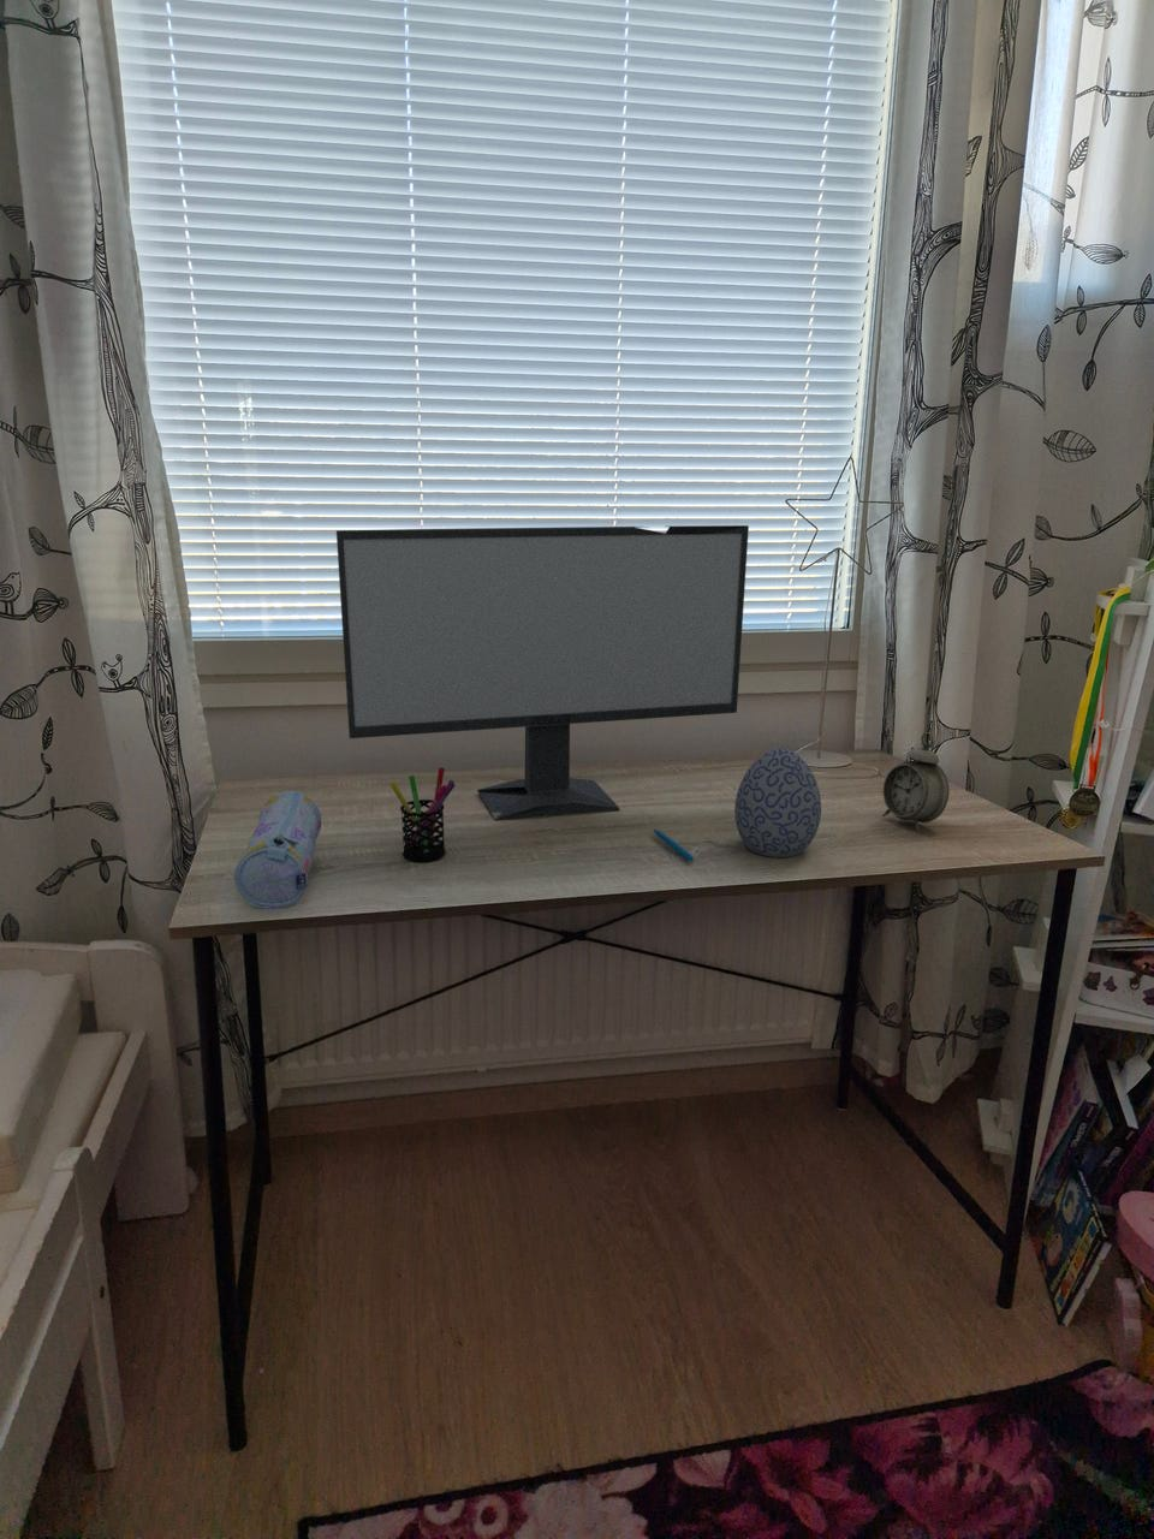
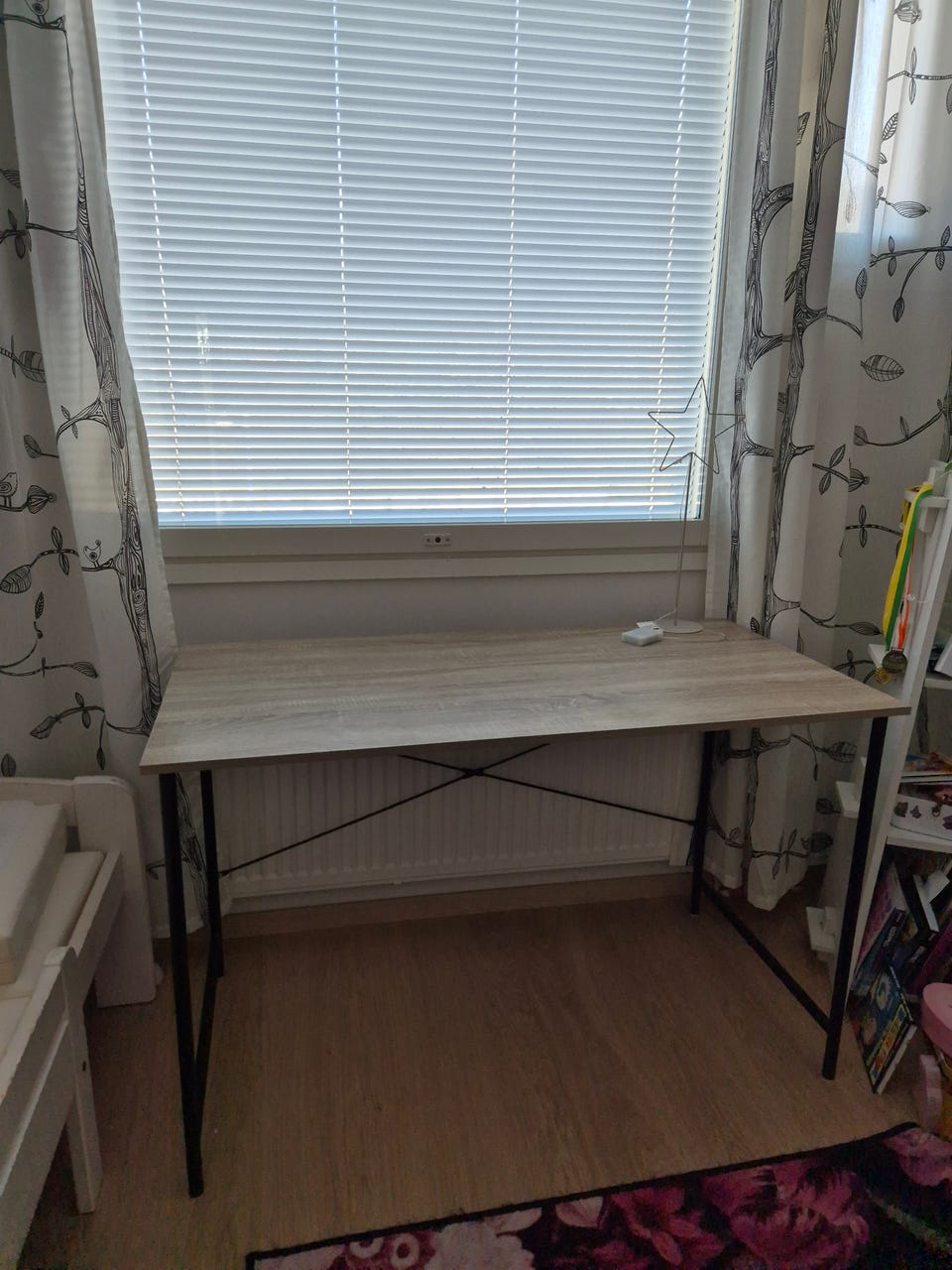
- pen [652,829,696,863]
- computer monitor [336,525,750,822]
- pen holder [389,766,456,863]
- pencil case [233,790,322,910]
- alarm clock [881,731,950,834]
- decorative egg [733,748,822,858]
